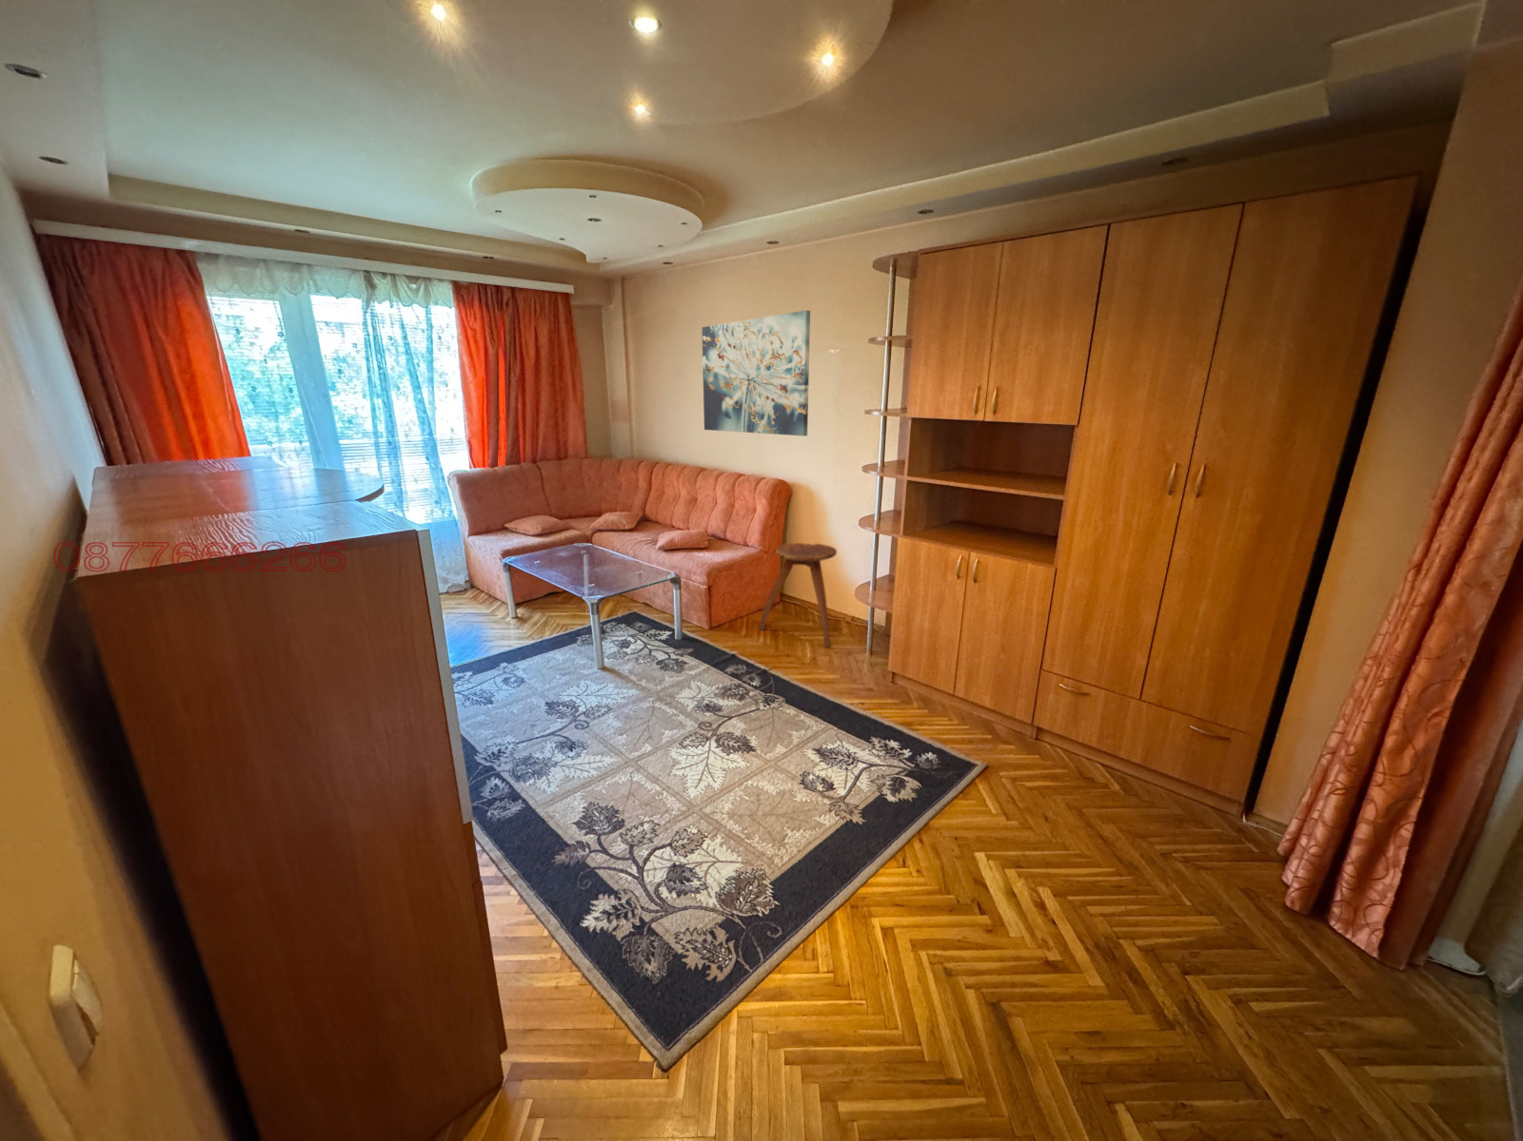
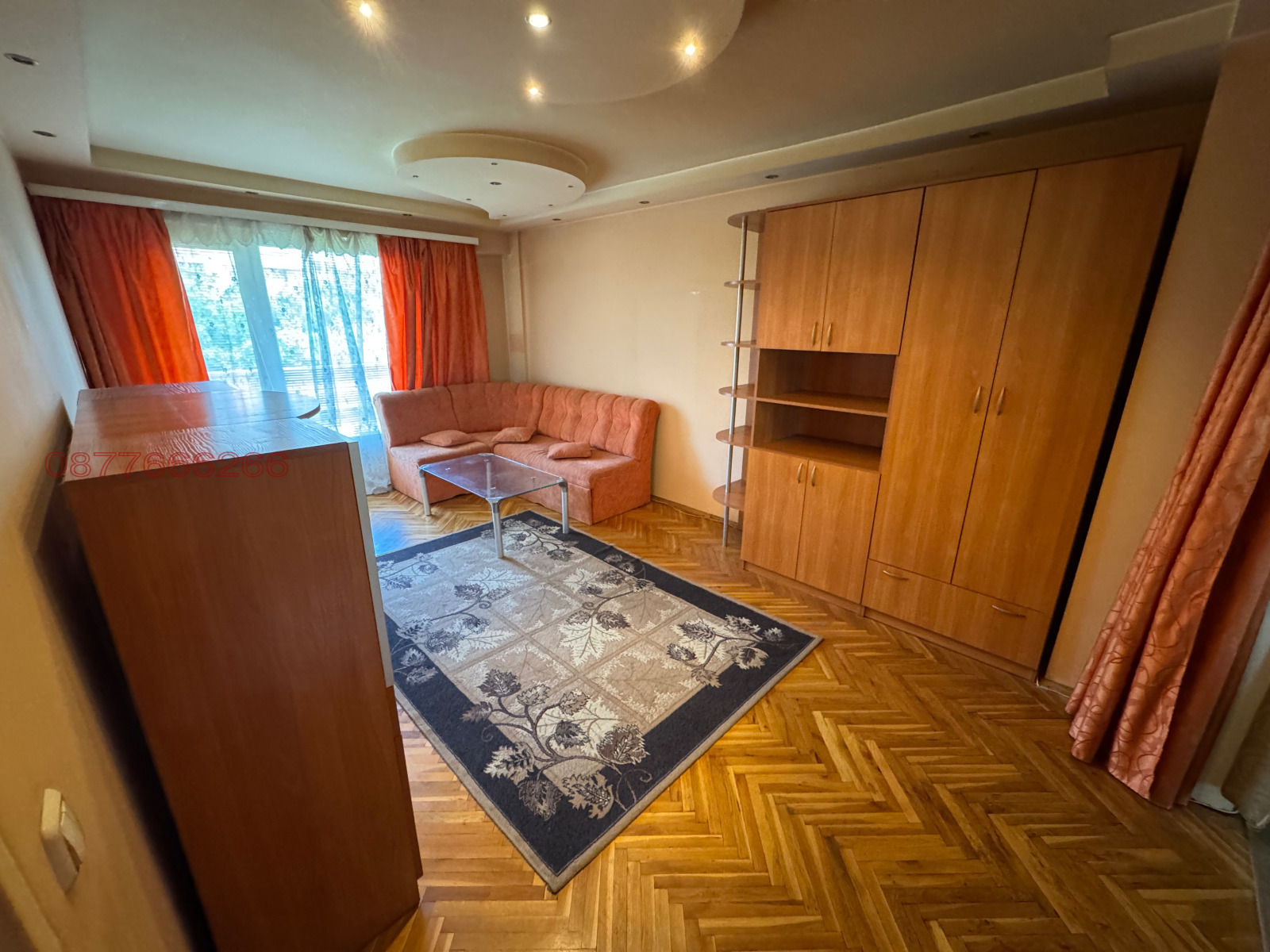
- stool [758,542,837,647]
- wall art [700,309,811,436]
